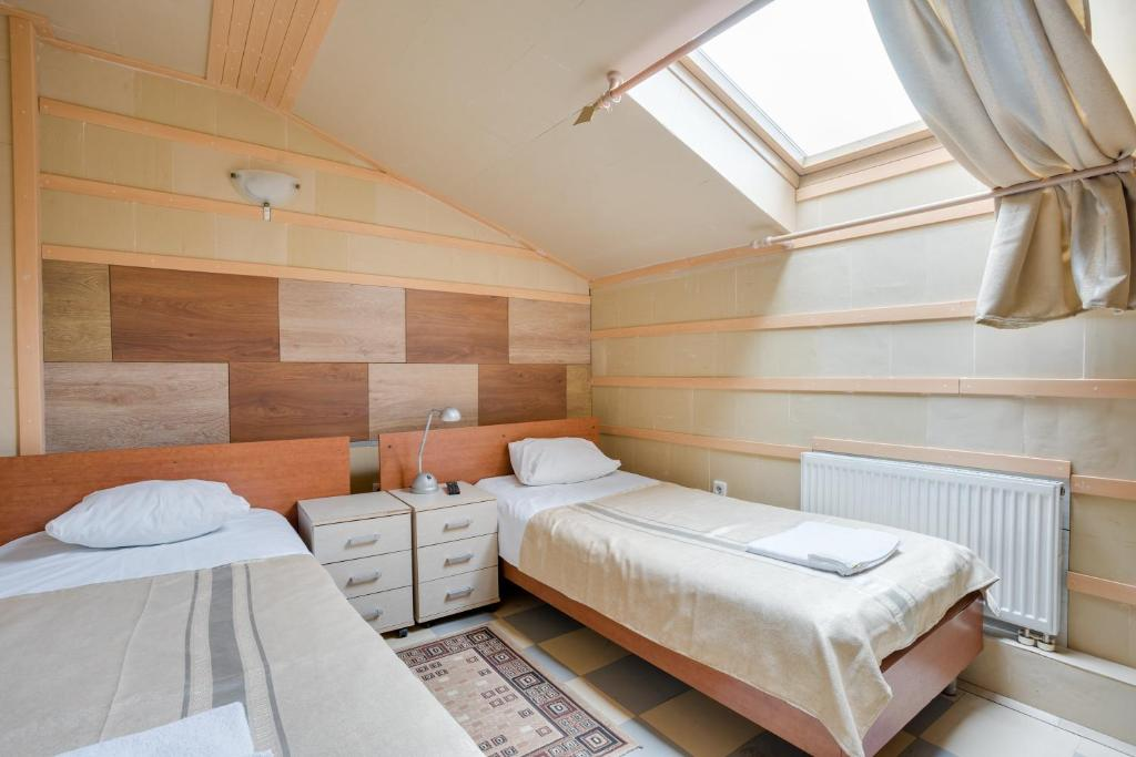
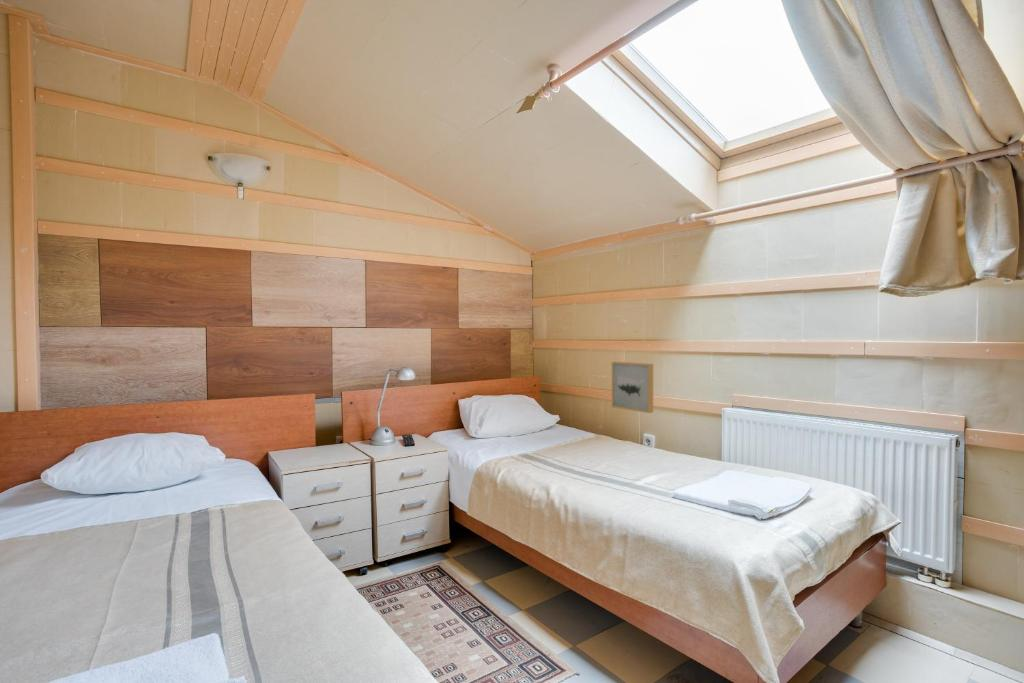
+ wall art [611,360,654,414]
